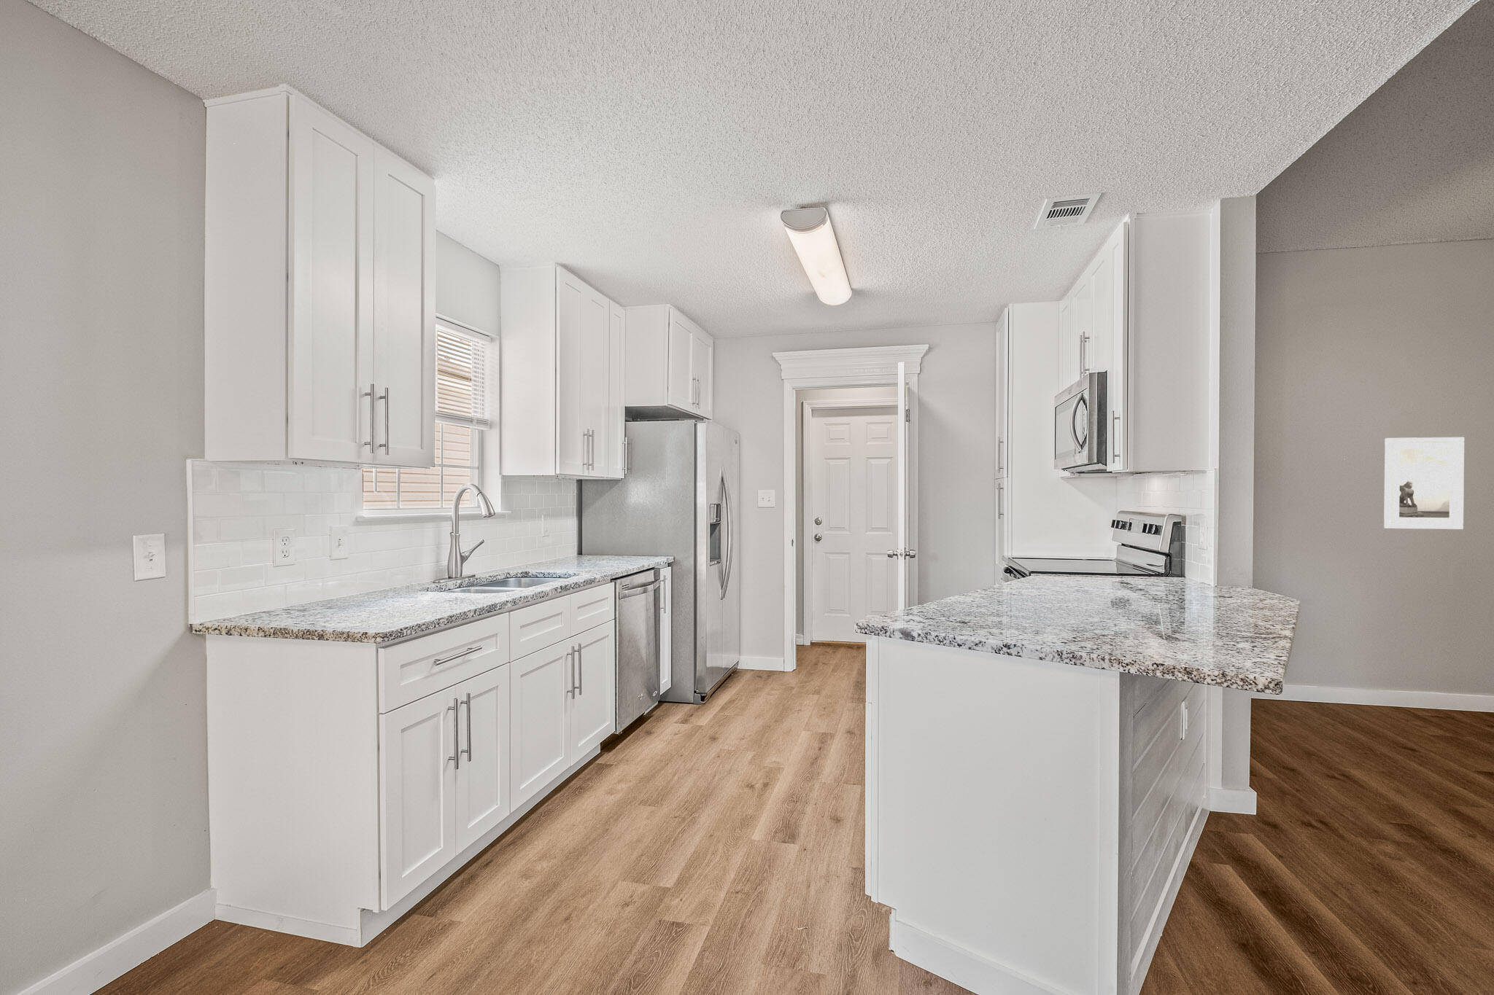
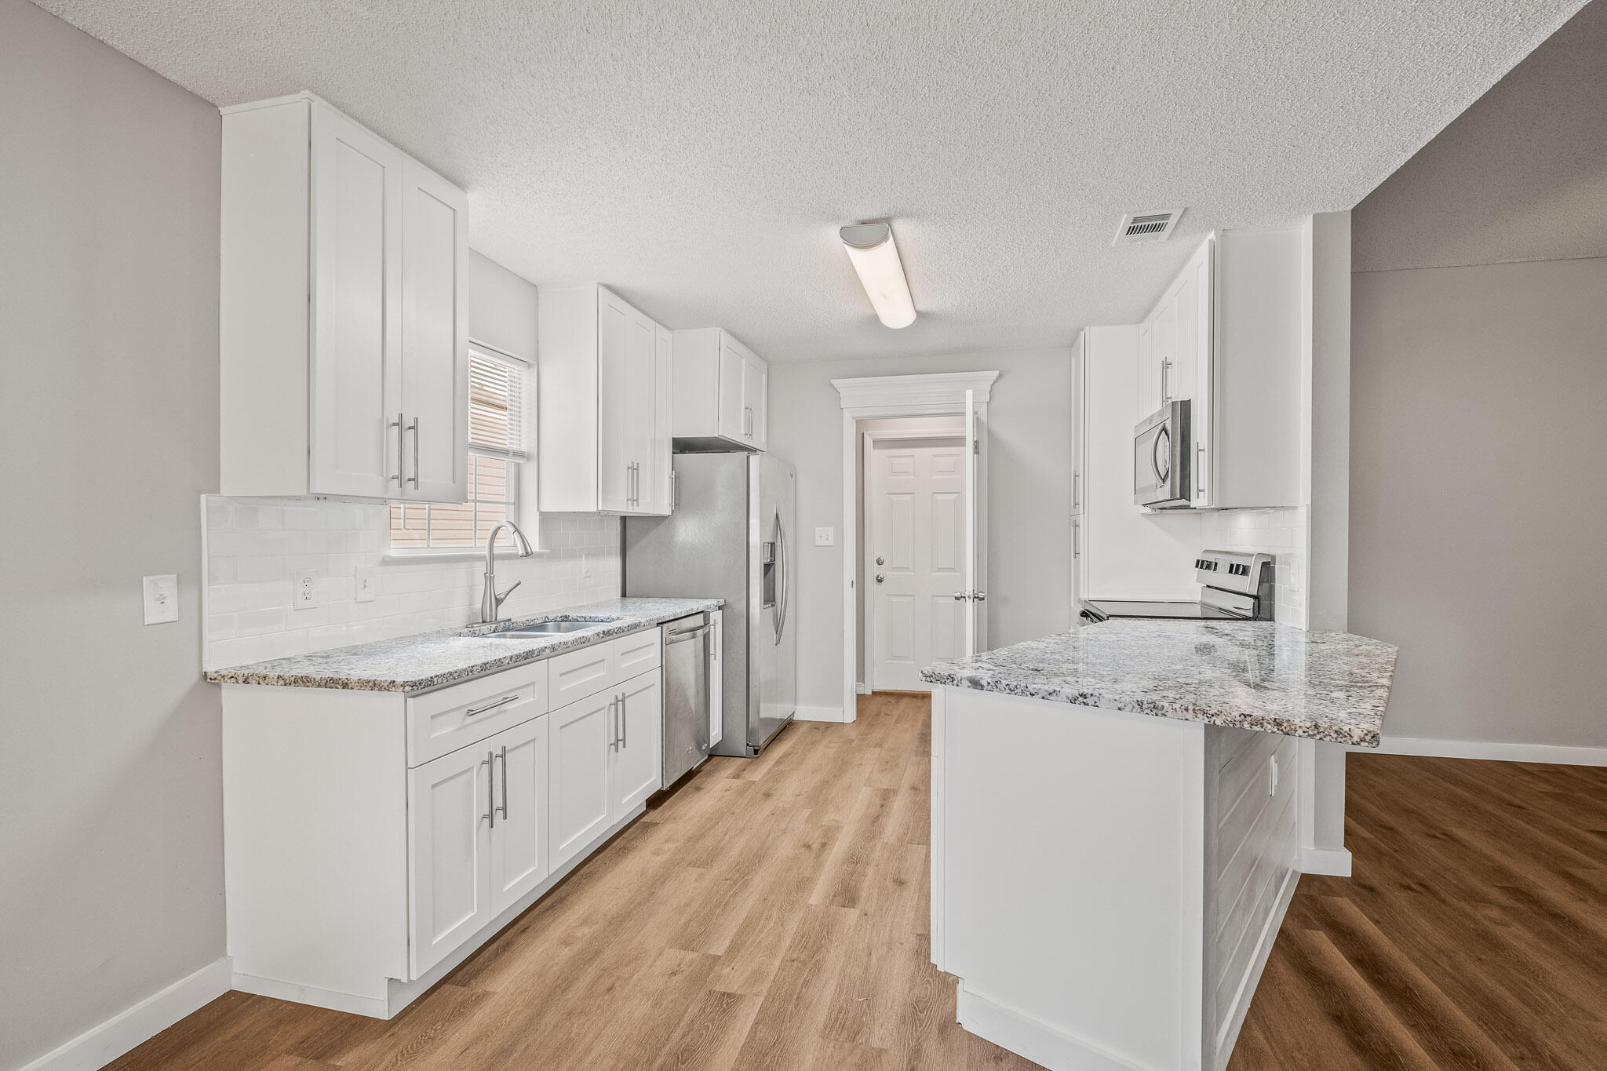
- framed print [1383,436,1465,530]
